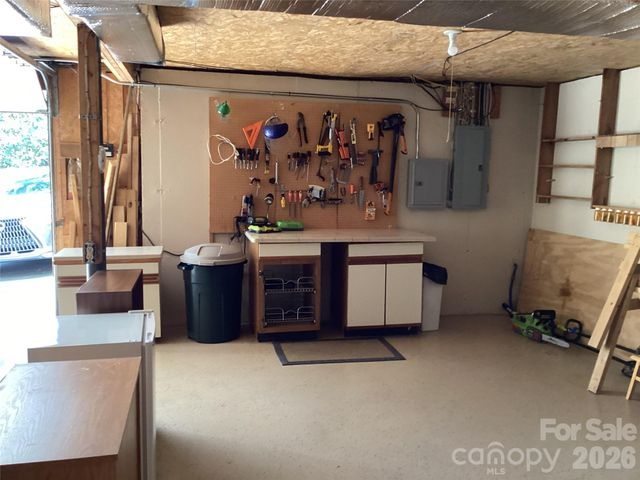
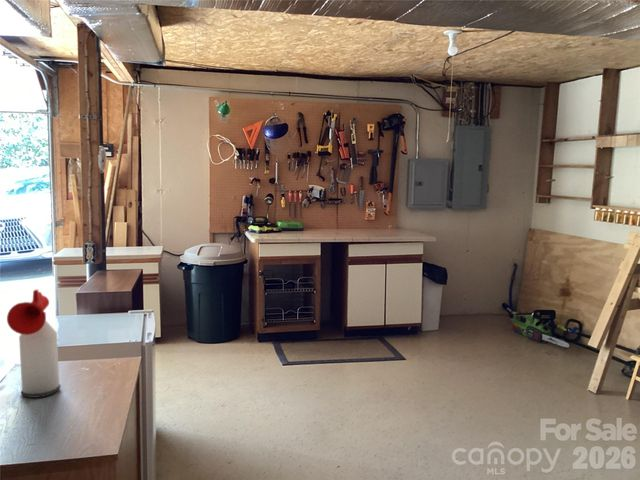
+ air horn [6,288,61,399]
